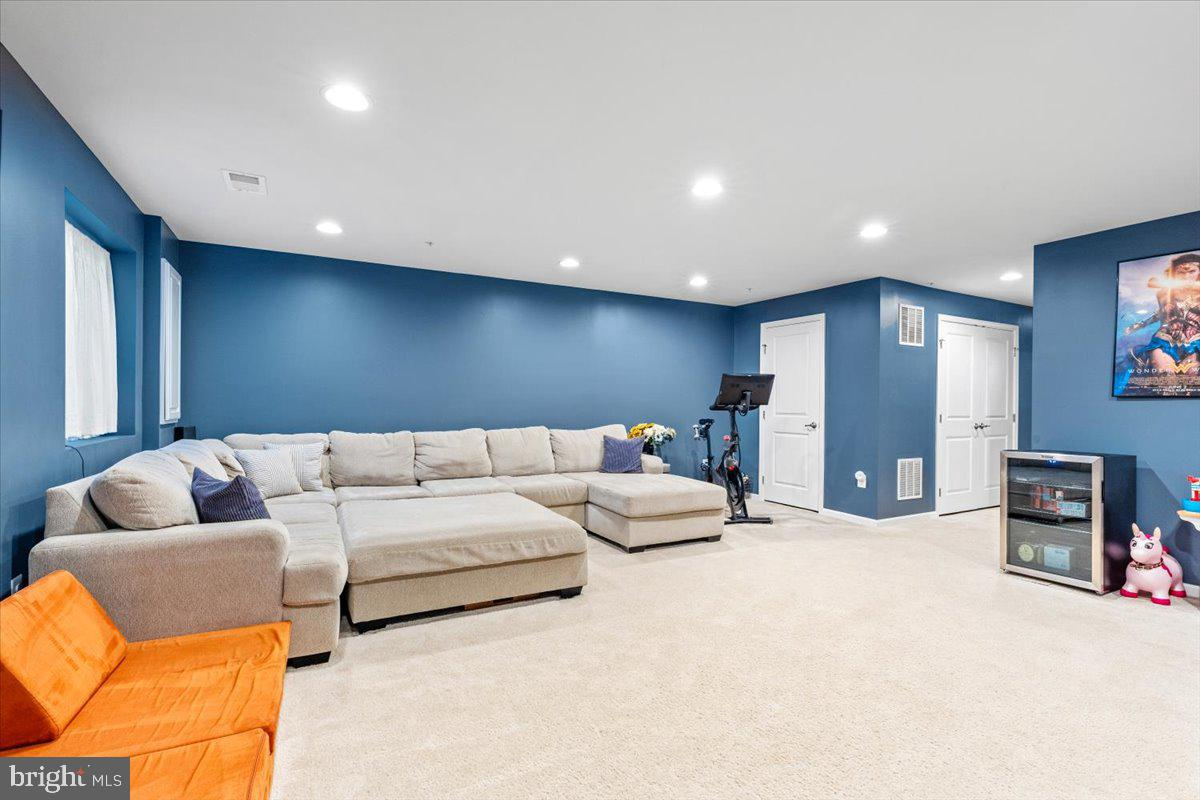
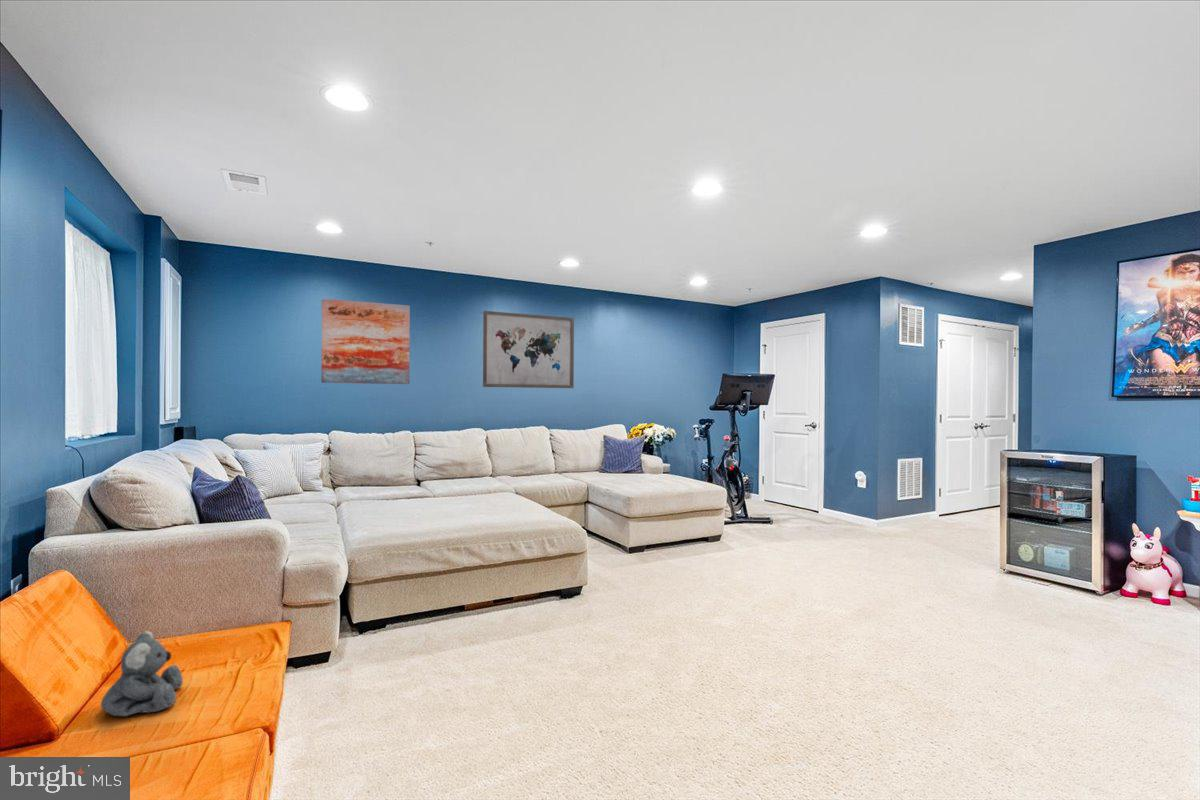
+ wall art [320,298,411,385]
+ koala plush [100,630,184,717]
+ wall art [482,310,575,389]
